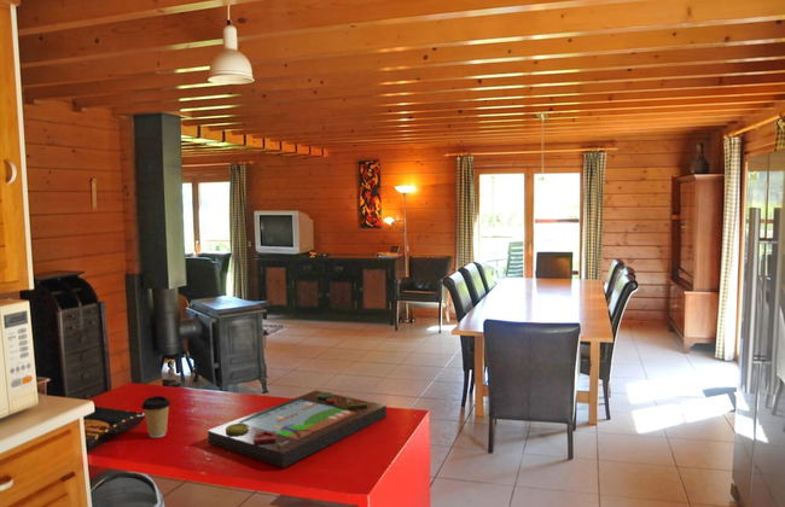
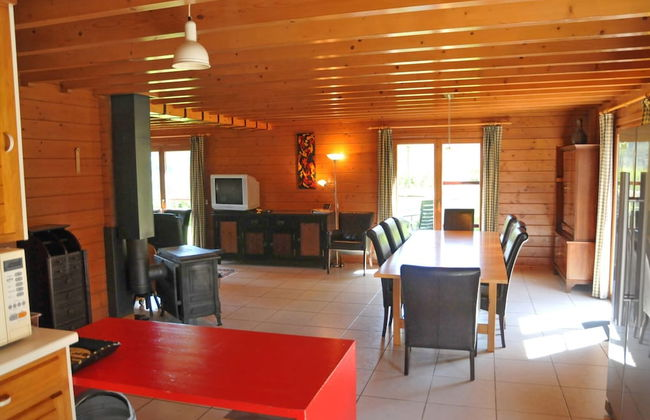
- coffee cup [140,395,173,439]
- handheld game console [207,389,388,468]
